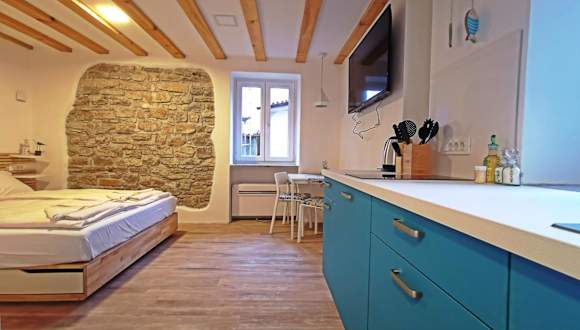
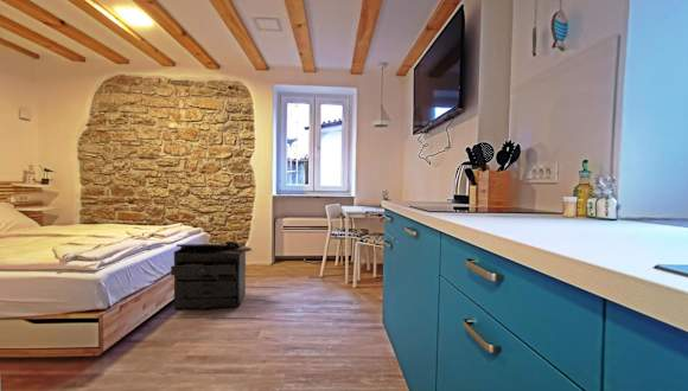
+ nightstand [170,241,253,310]
